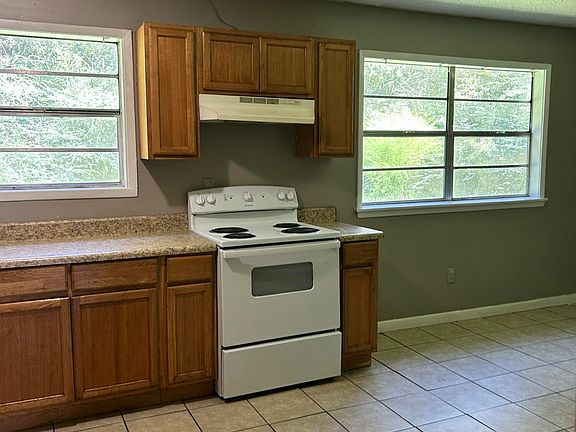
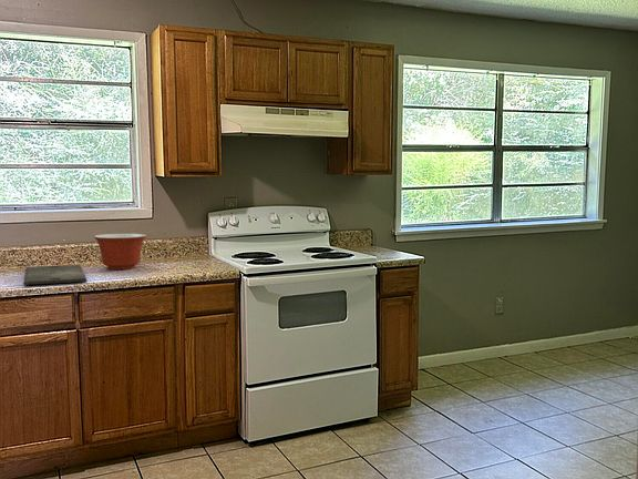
+ cutting board [23,264,88,286]
+ mixing bowl [93,233,147,271]
